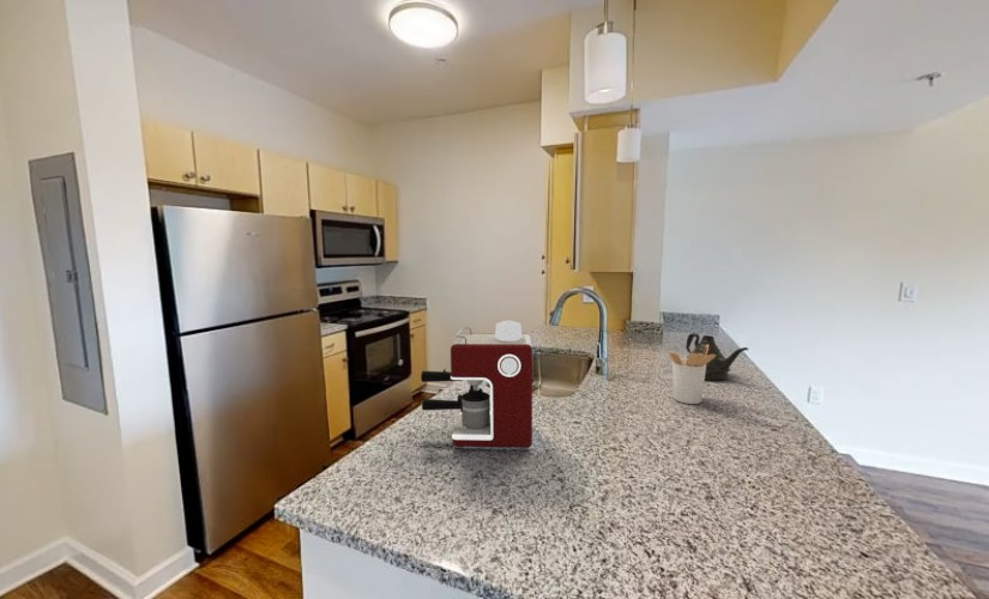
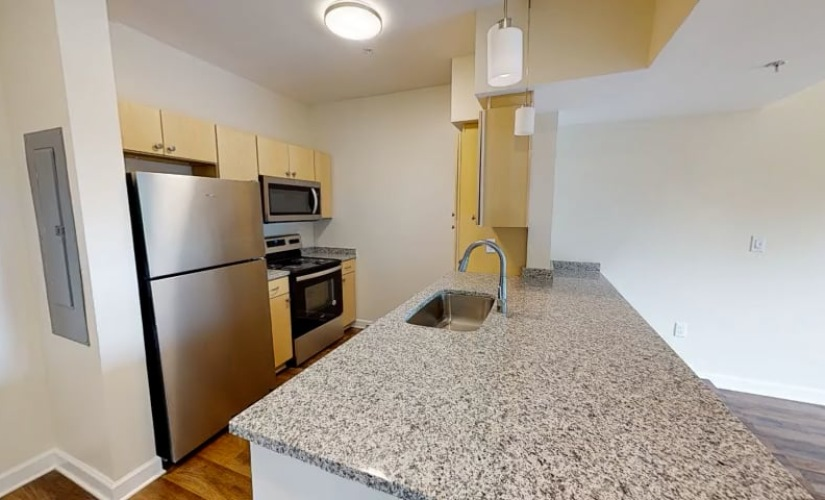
- teapot [685,332,749,381]
- utensil holder [668,345,716,405]
- coffee maker [420,320,533,449]
